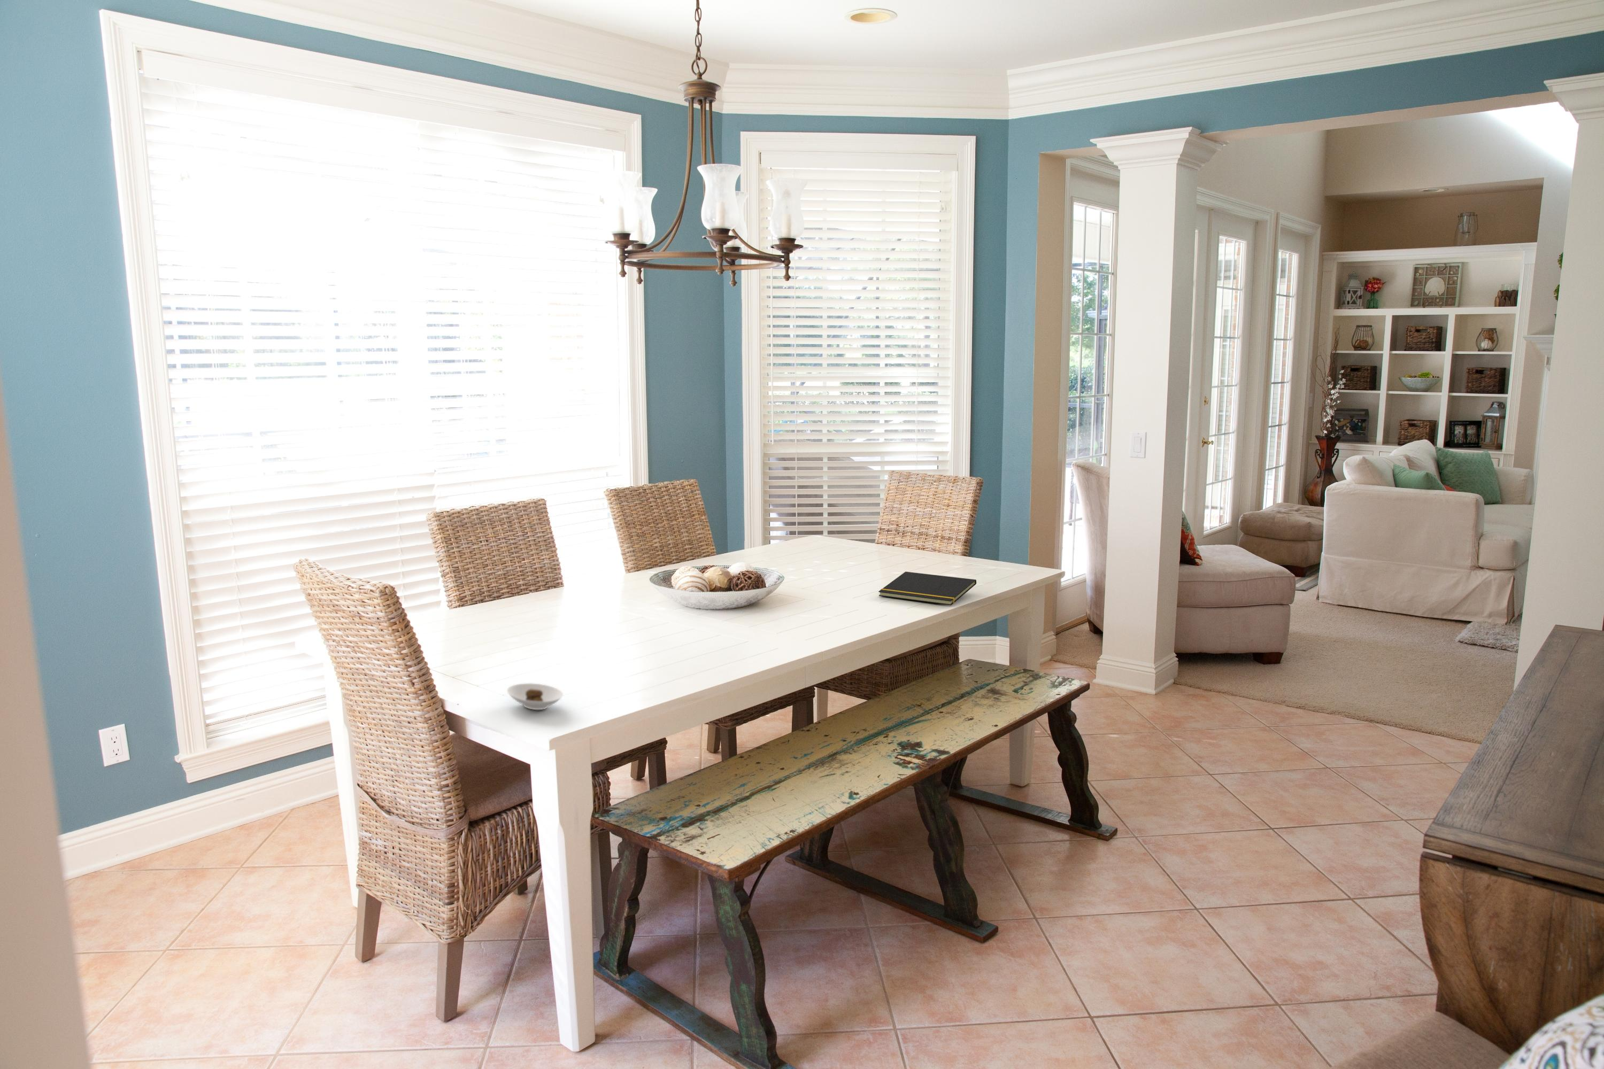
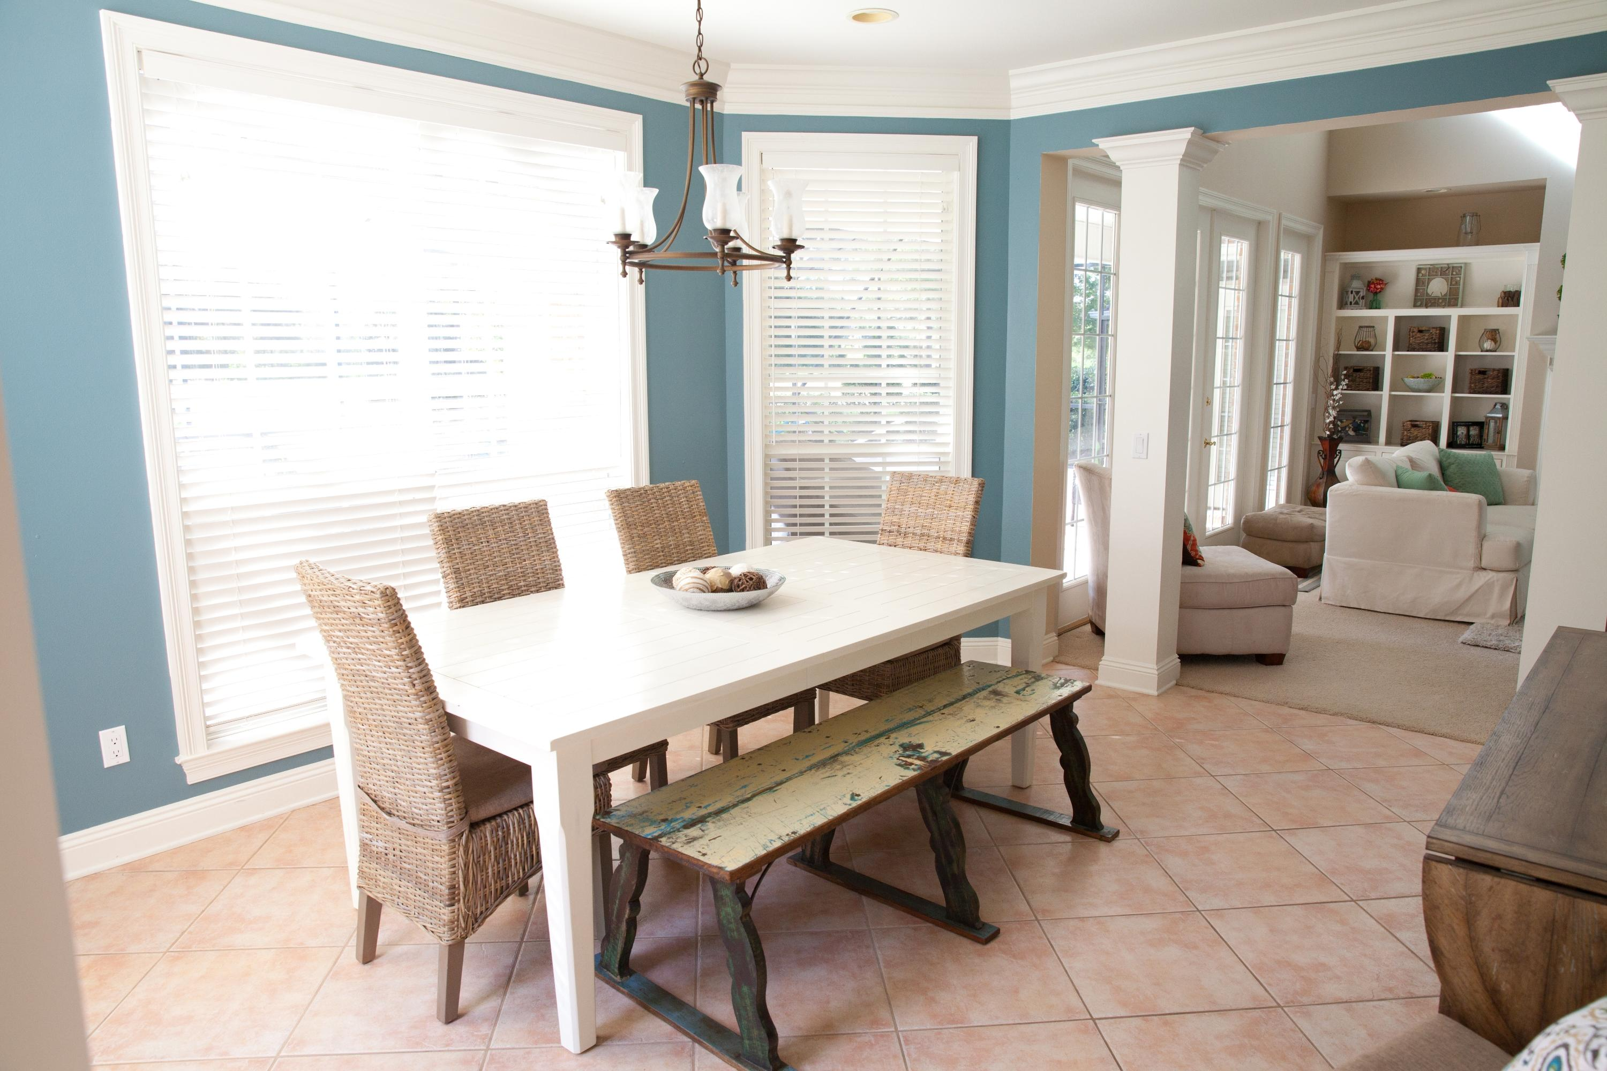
- saucer [506,682,563,710]
- notepad [878,570,976,606]
